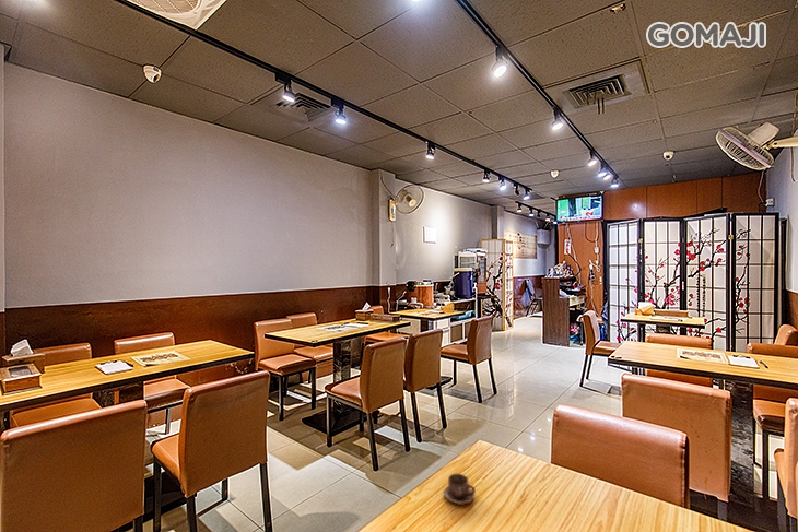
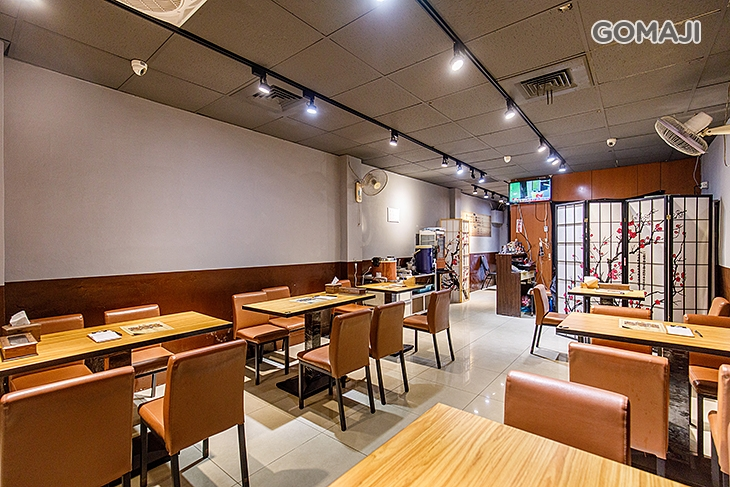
- cup [443,473,477,506]
